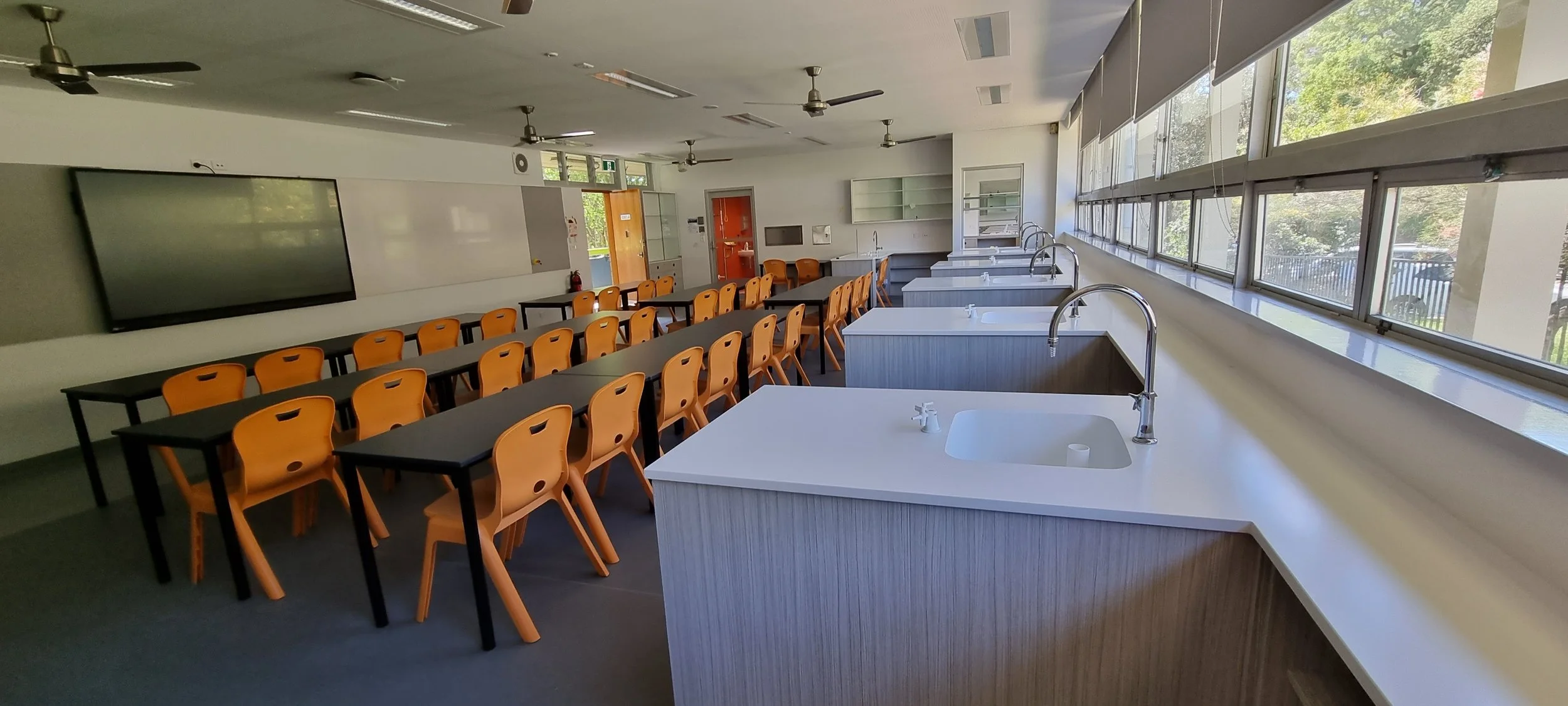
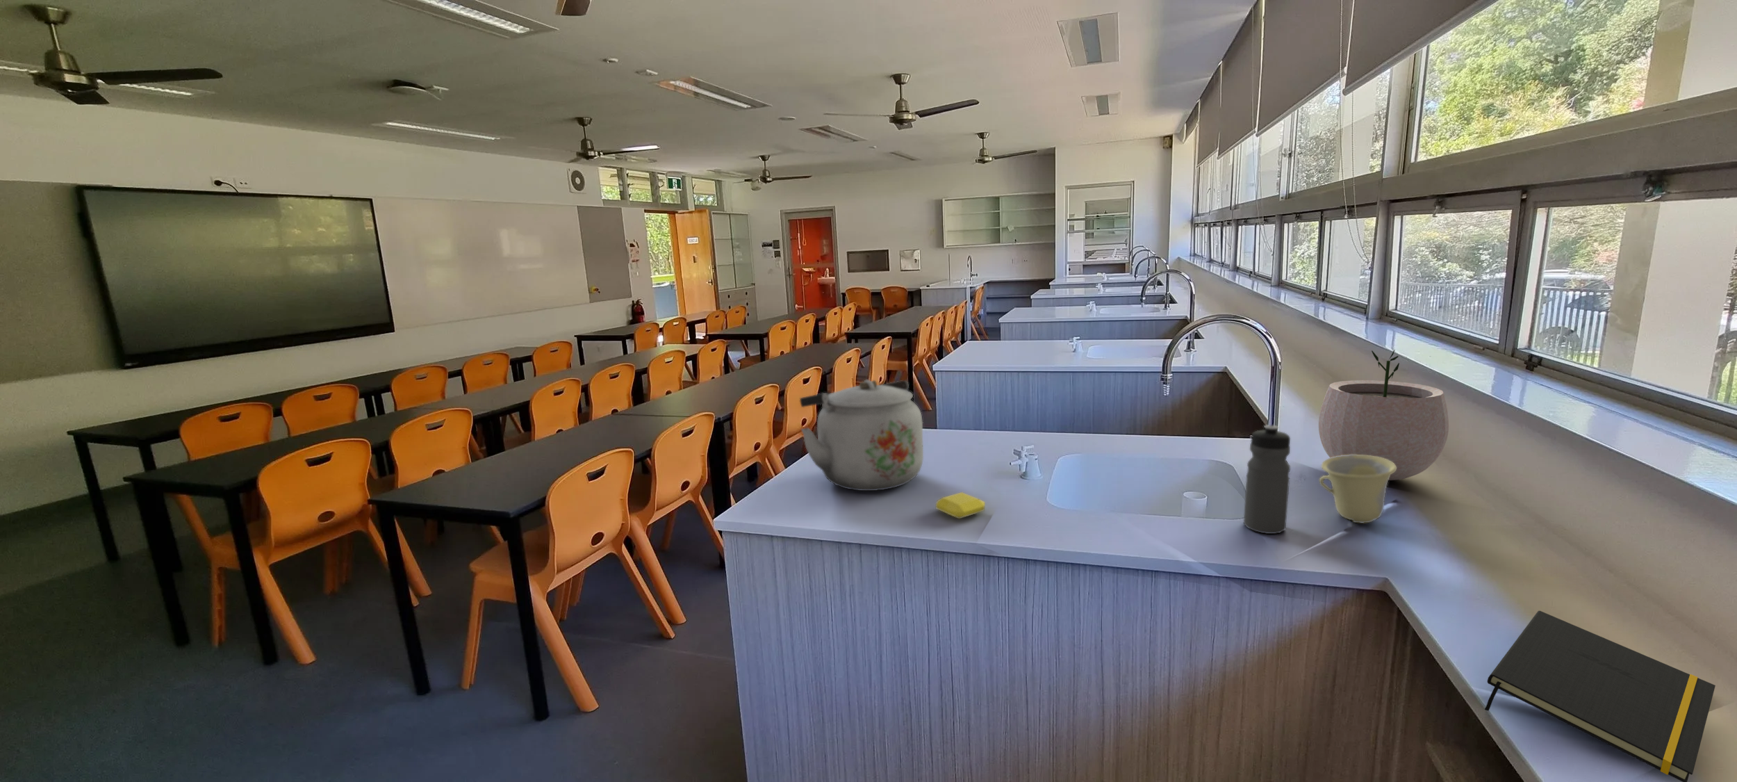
+ notepad [1484,610,1716,782]
+ water bottle [1243,424,1291,535]
+ plant pot [1318,349,1449,481]
+ kettle [799,380,924,492]
+ soap bar [935,492,986,519]
+ cup [1318,454,1396,524]
